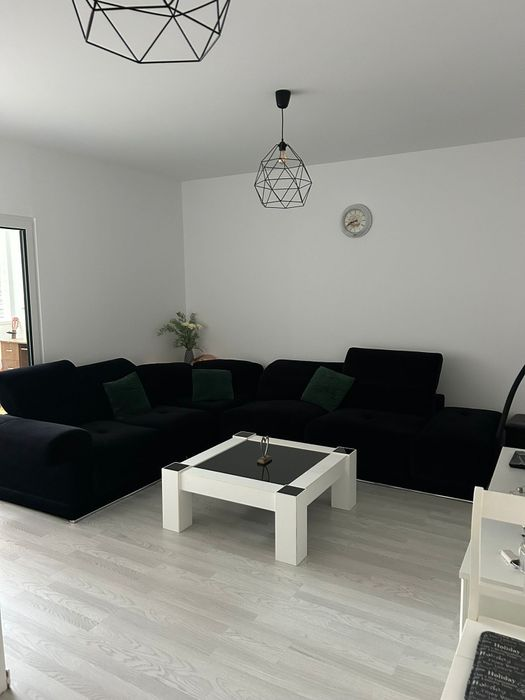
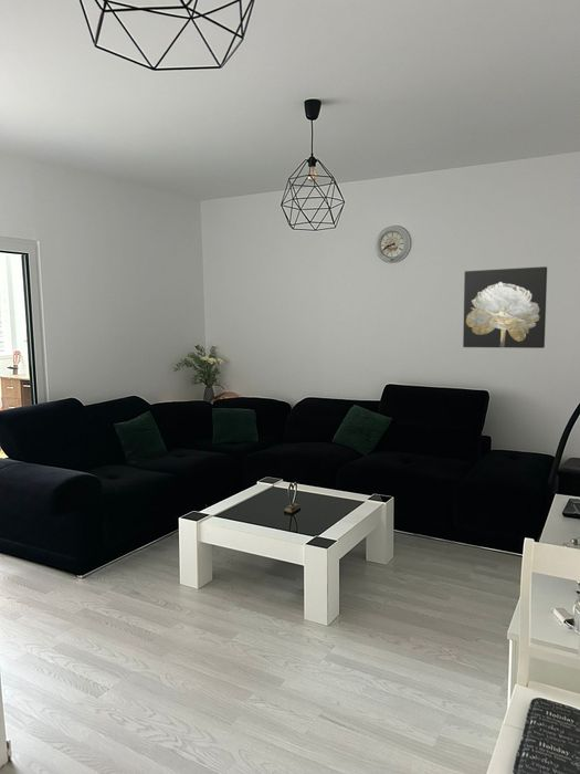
+ wall art [462,265,548,349]
